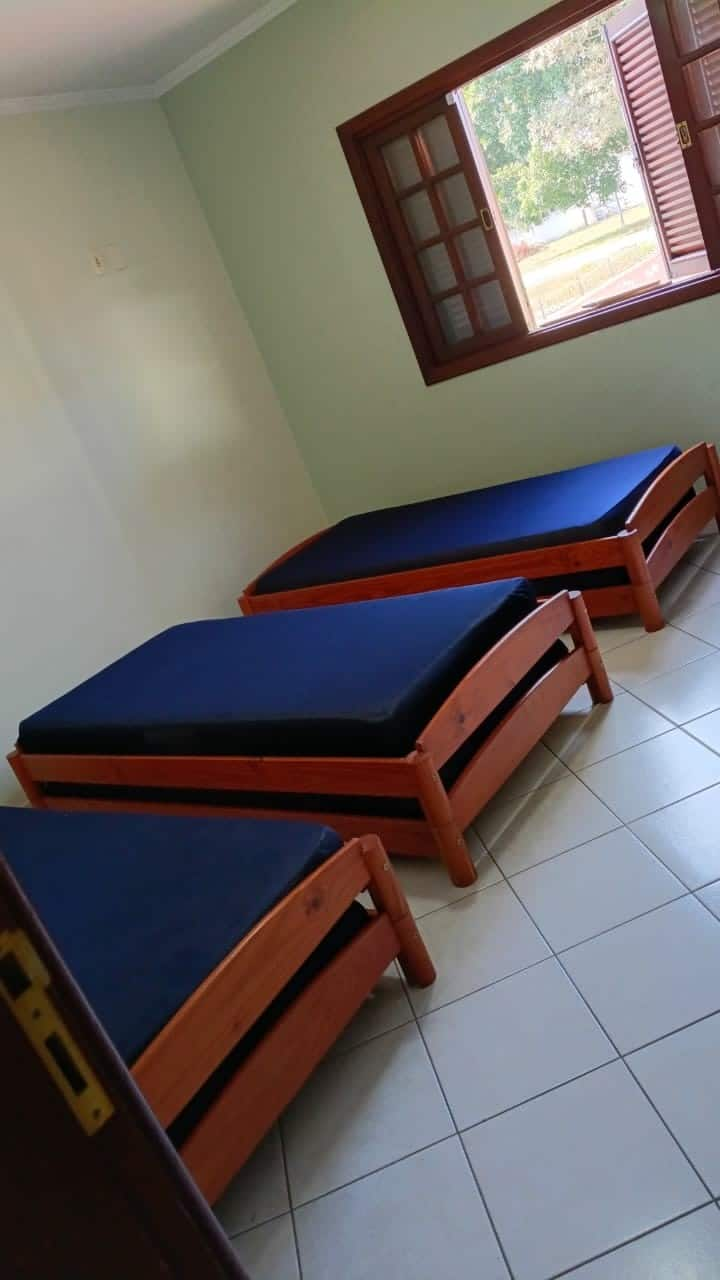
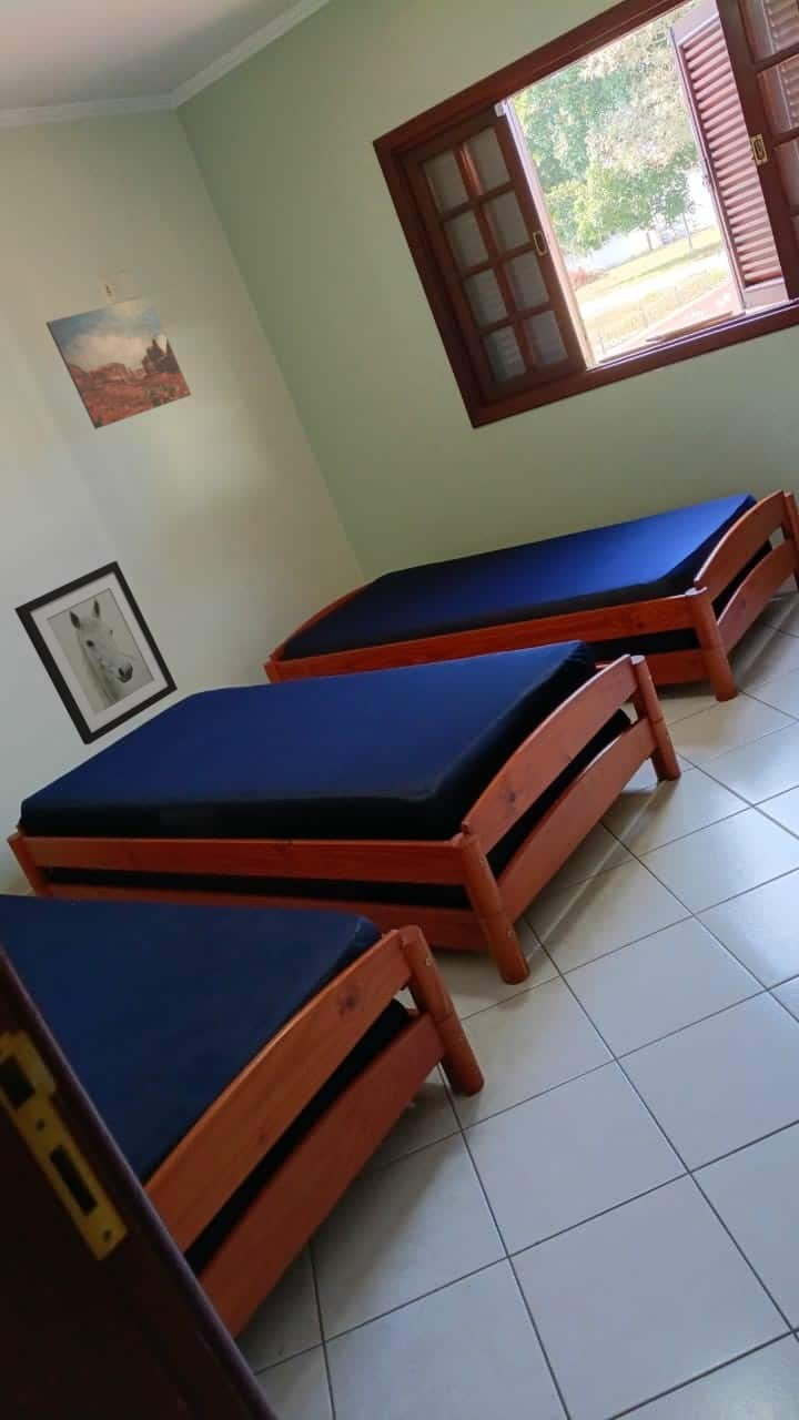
+ wall art [44,295,192,430]
+ wall art [13,560,179,746]
